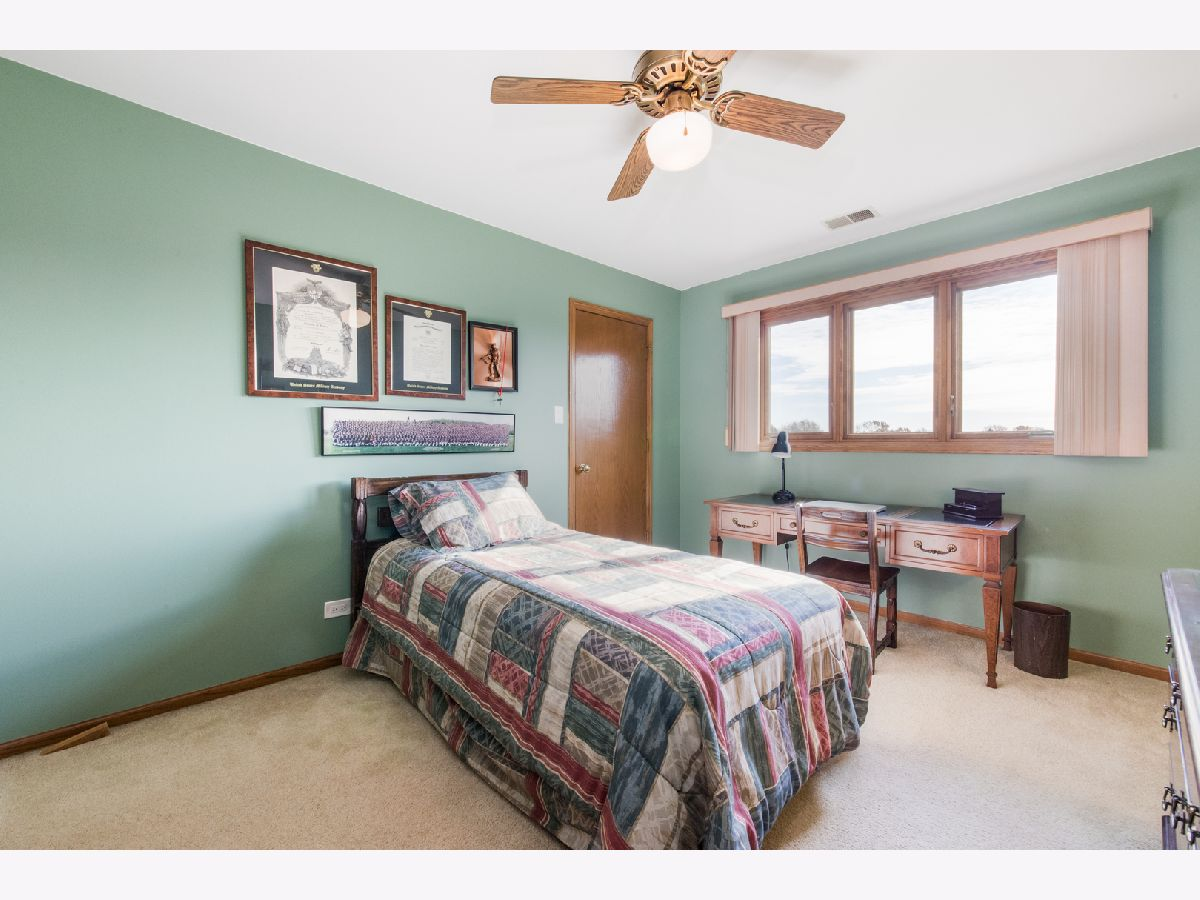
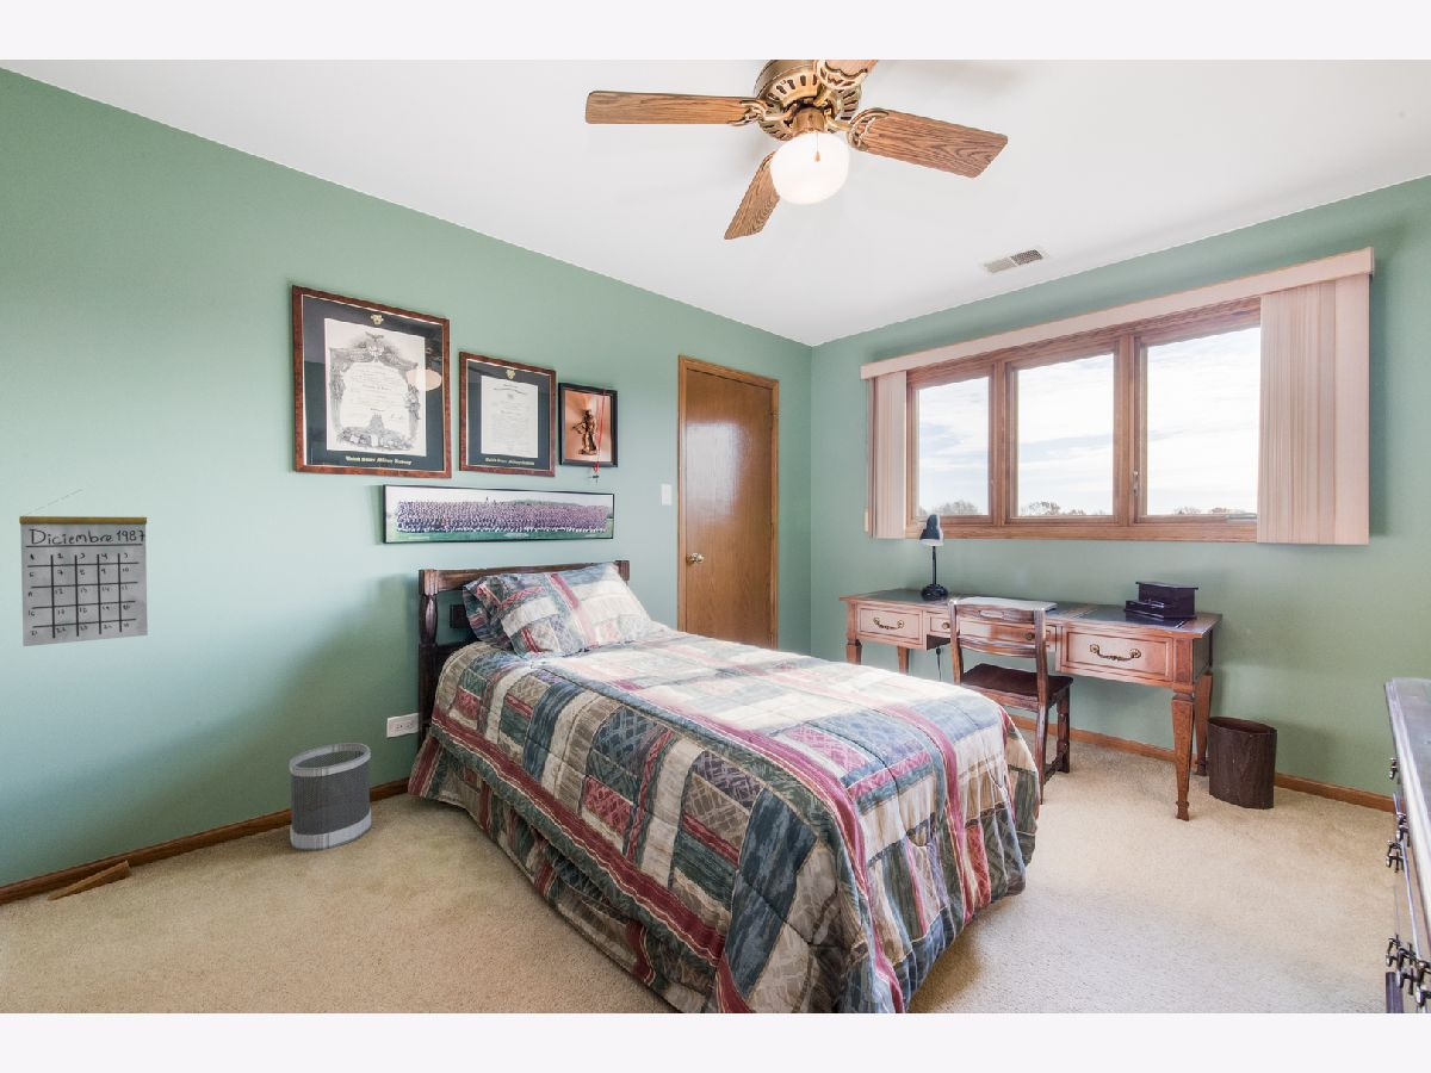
+ calendar [18,489,149,647]
+ wastebasket [289,742,372,852]
